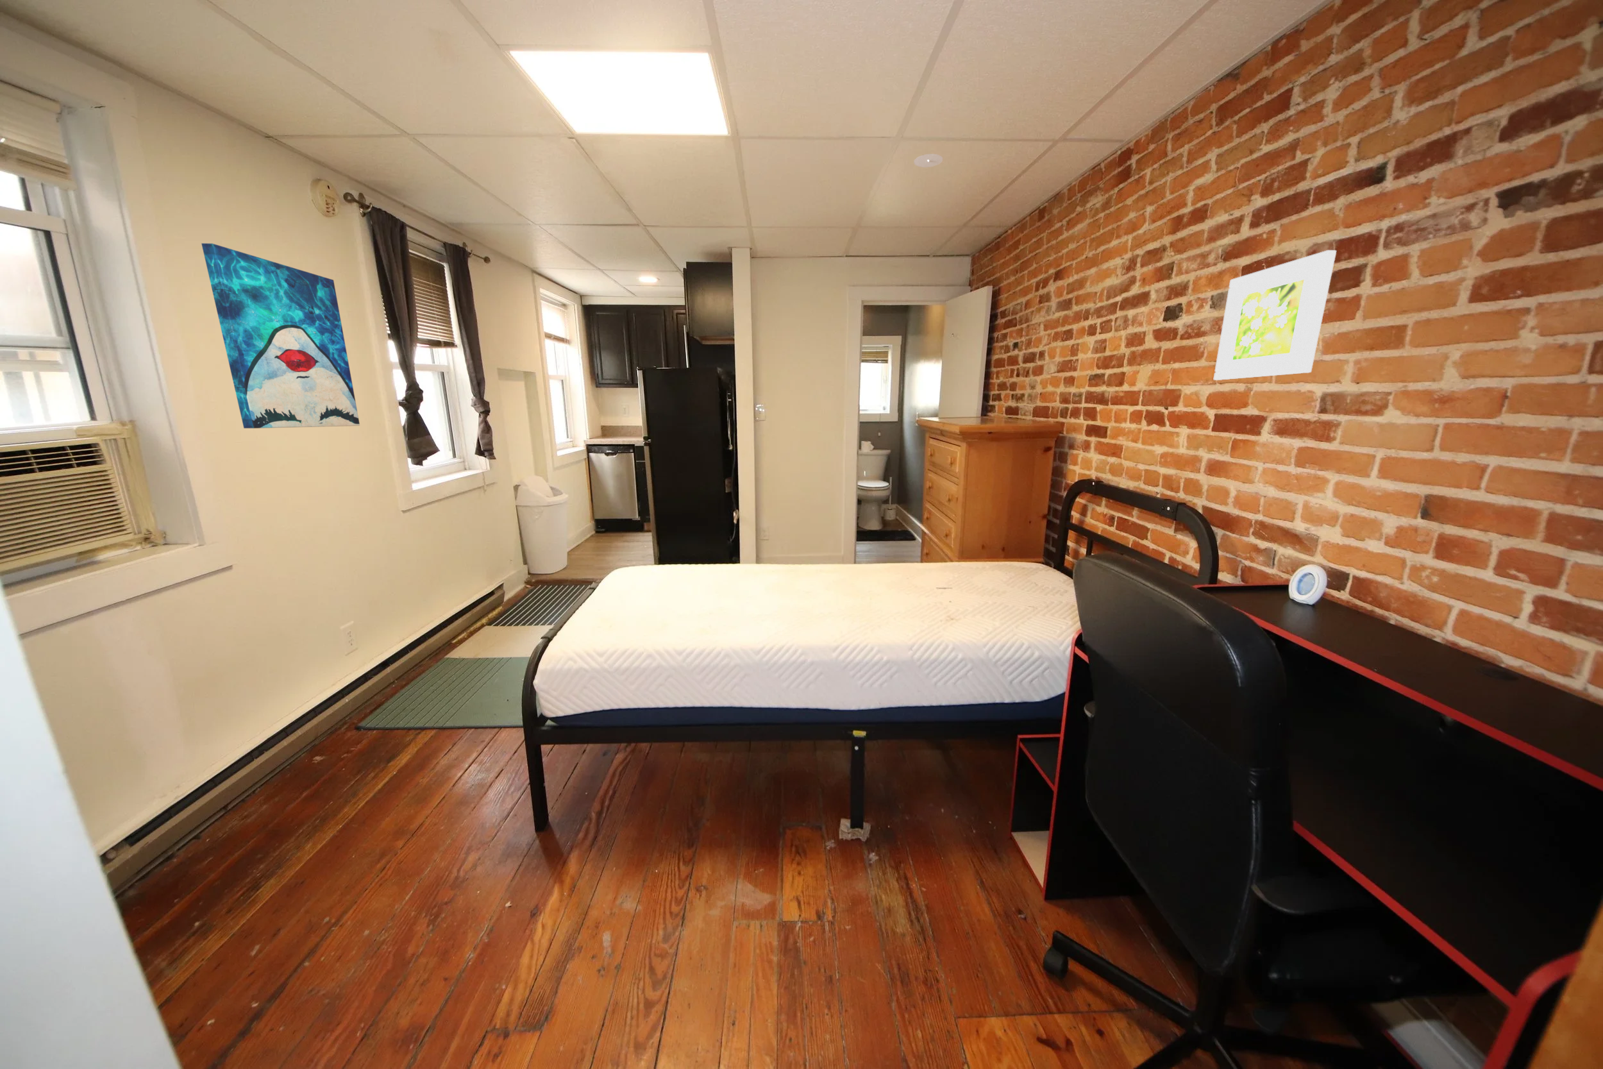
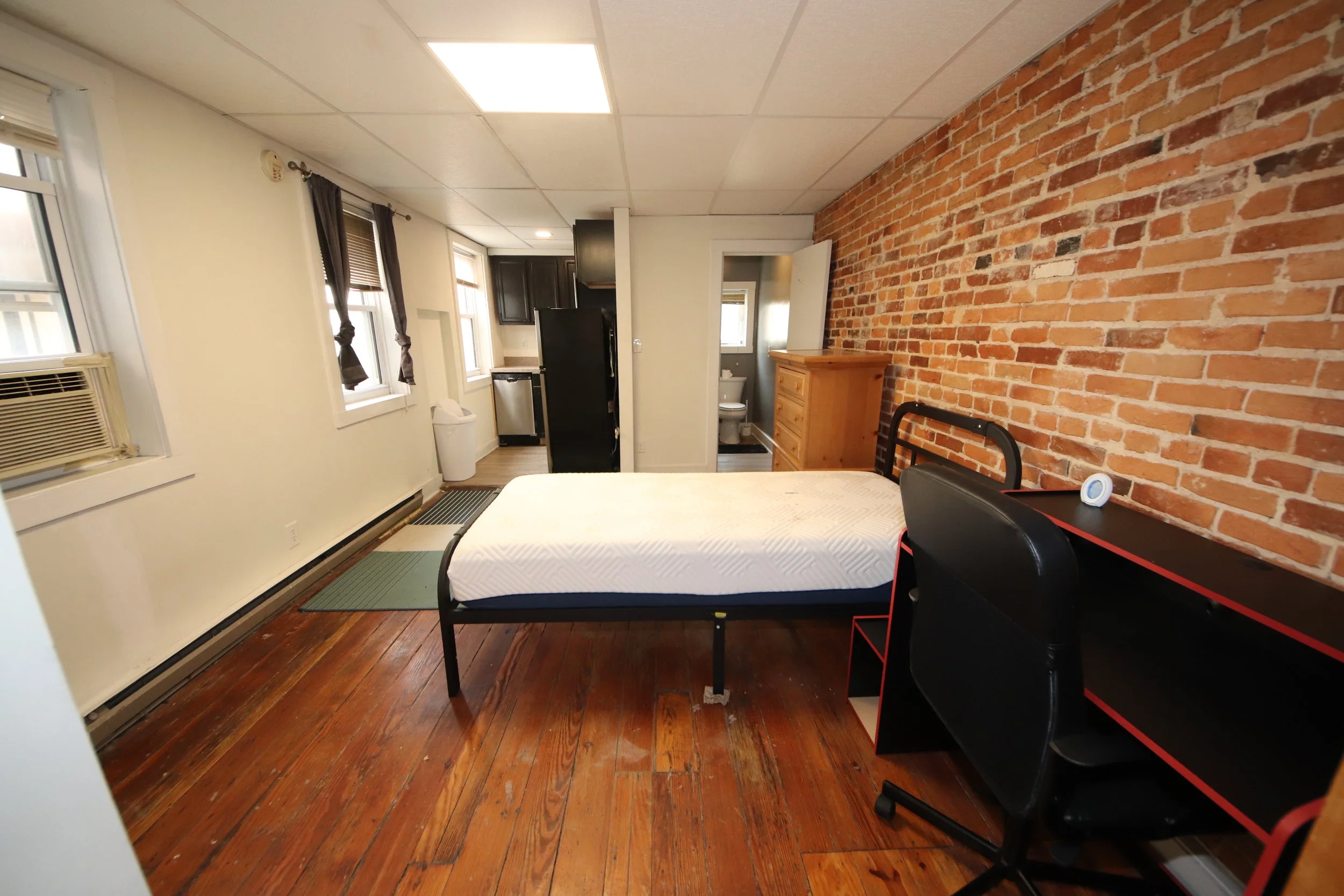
- smoke detector [914,153,943,168]
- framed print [1213,249,1337,381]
- wall art [200,242,360,430]
